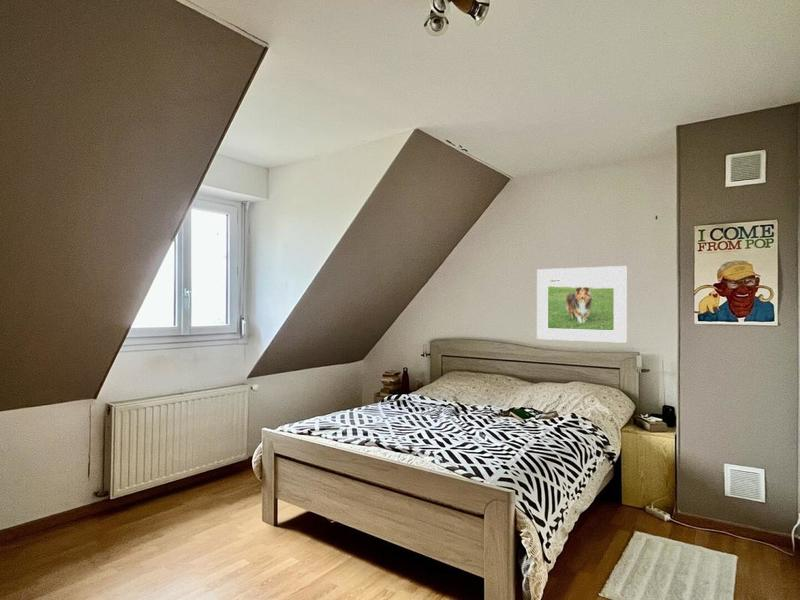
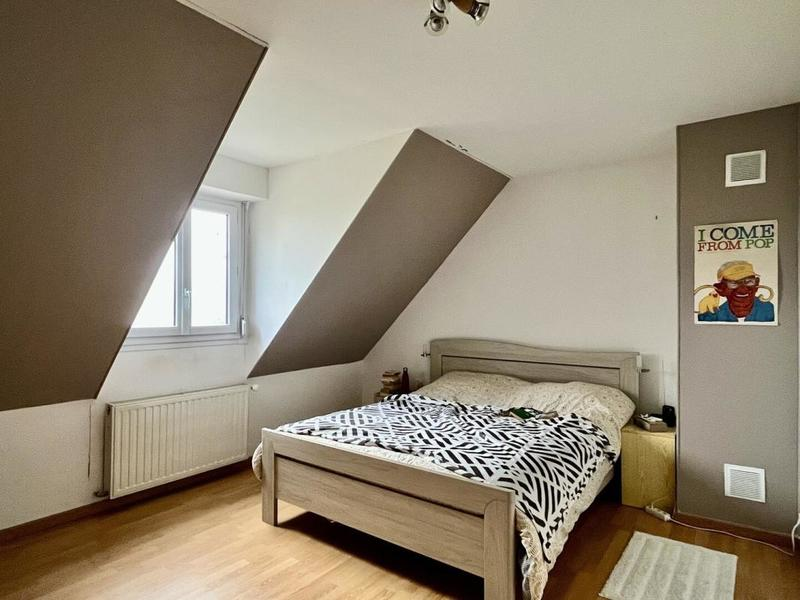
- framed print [536,265,628,344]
